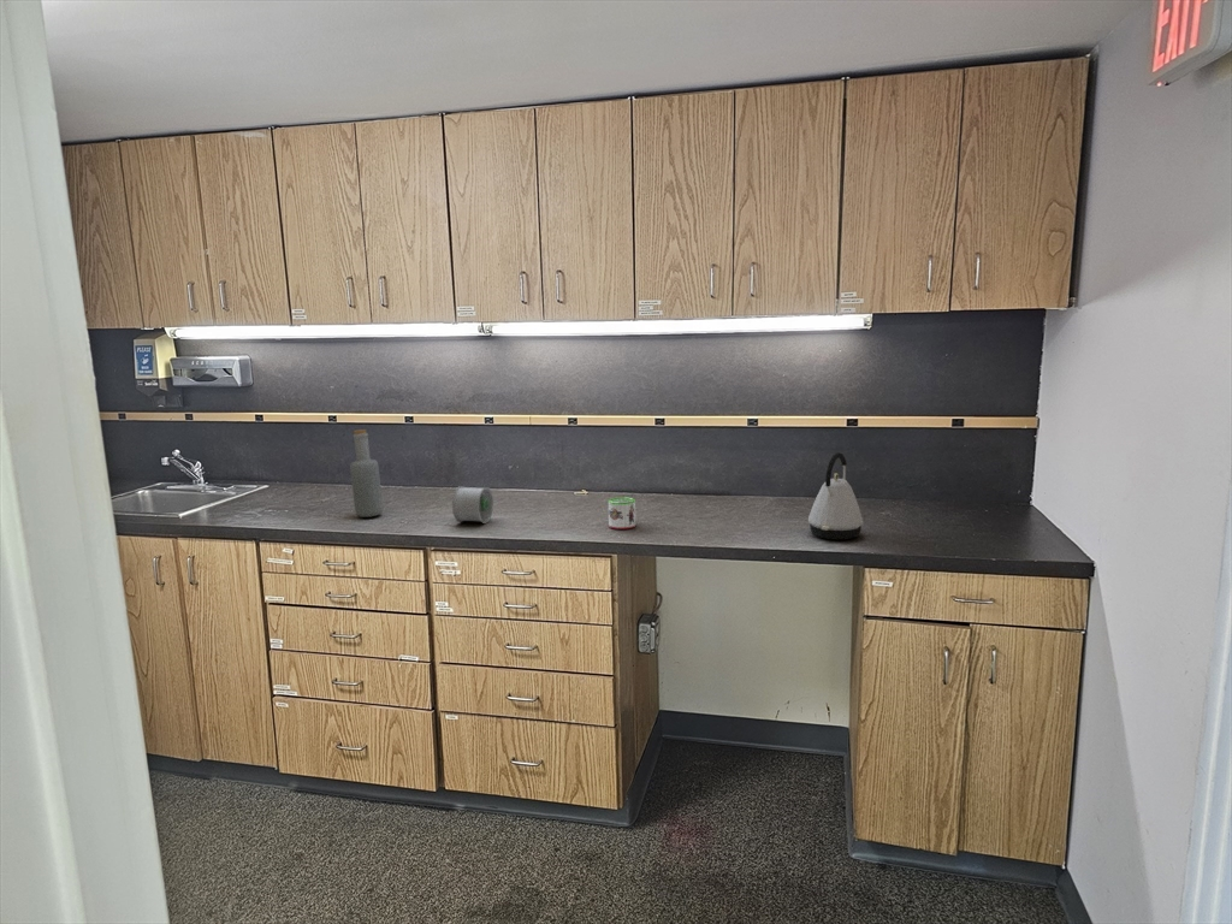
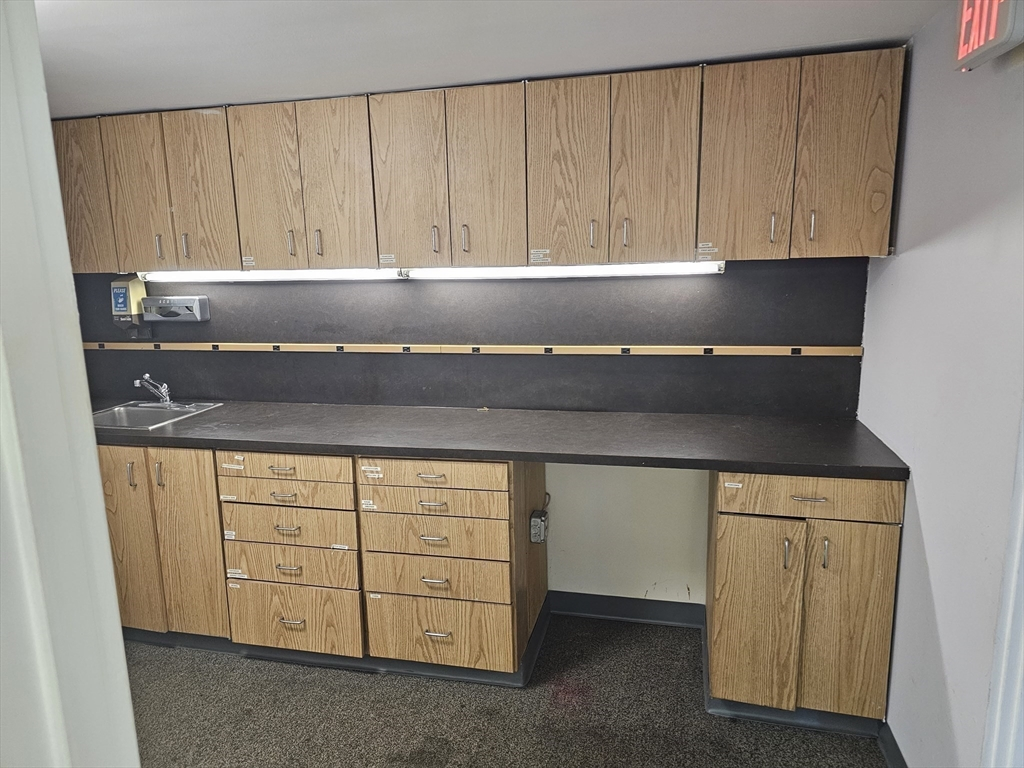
- bottle [349,428,385,519]
- kettle [807,451,864,540]
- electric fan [451,485,494,525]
- mug [608,496,636,531]
